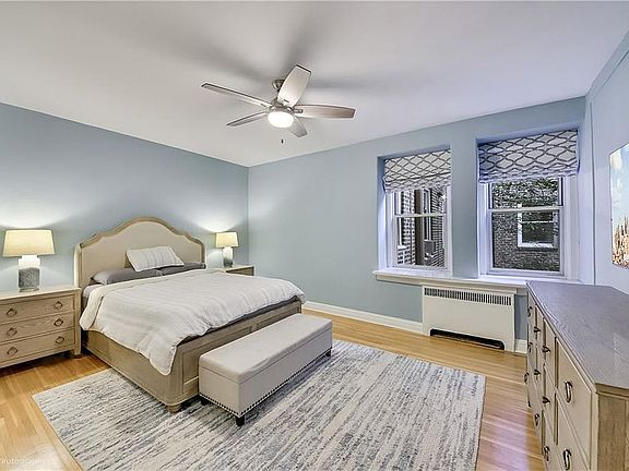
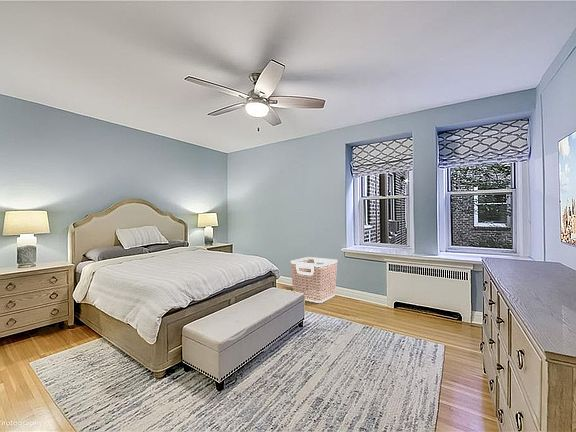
+ clothes hamper [290,256,338,304]
